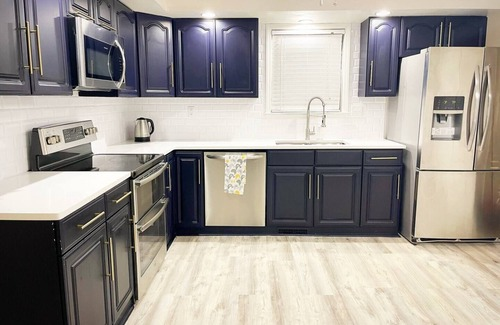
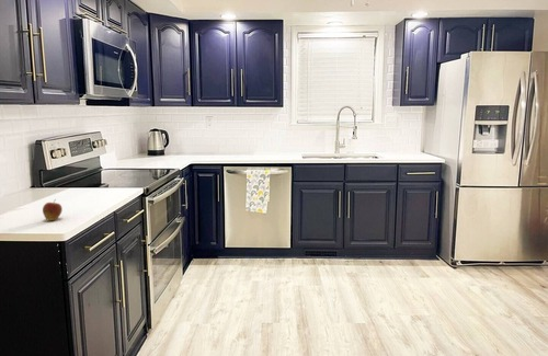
+ fruit [42,198,64,221]
